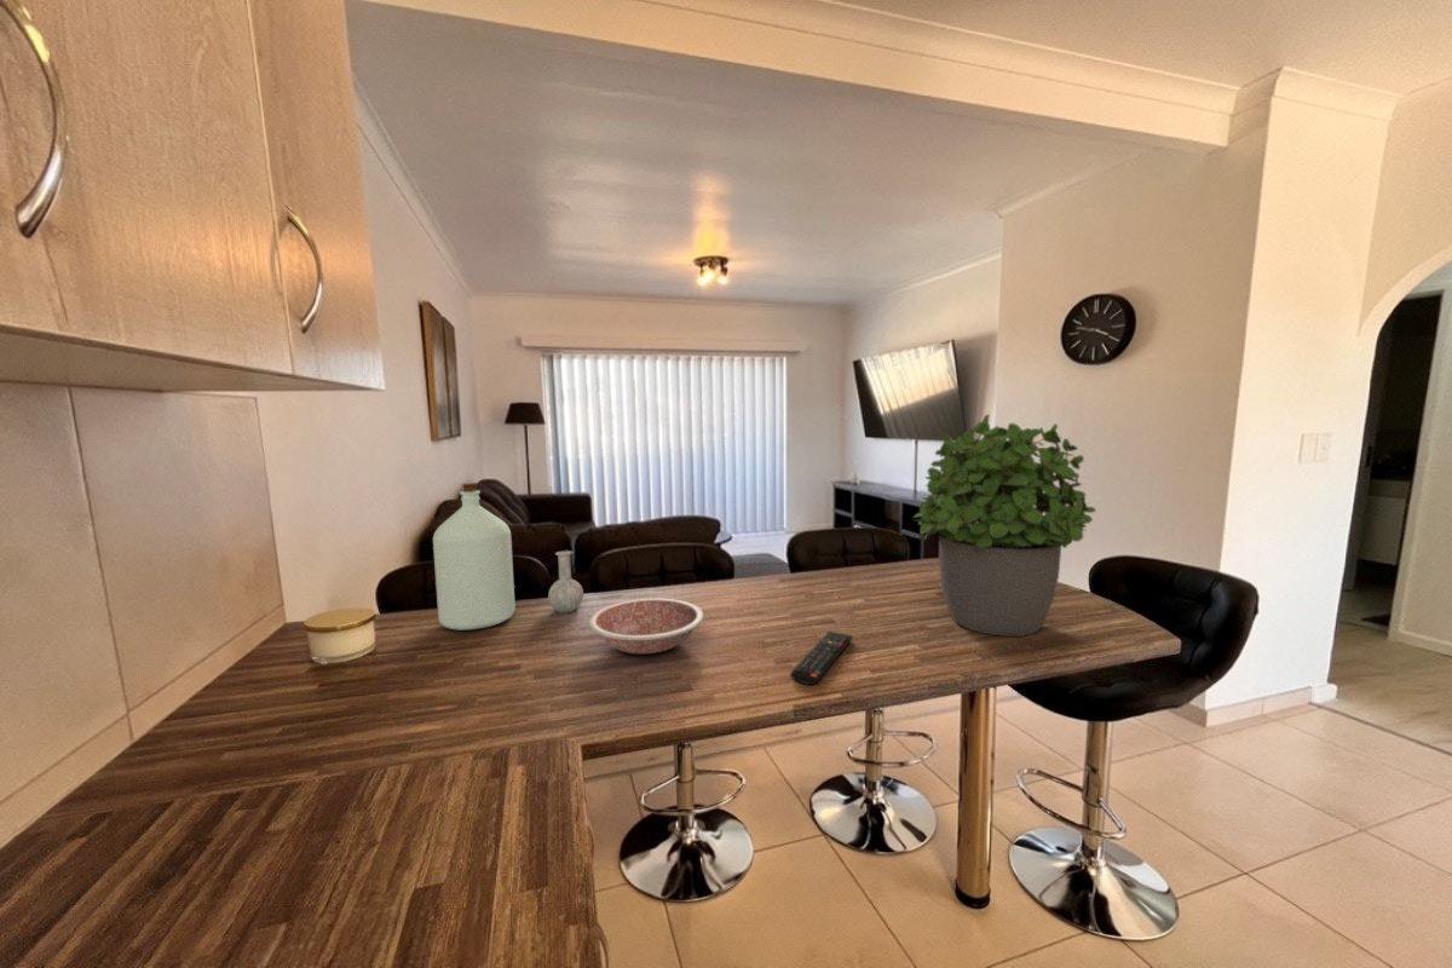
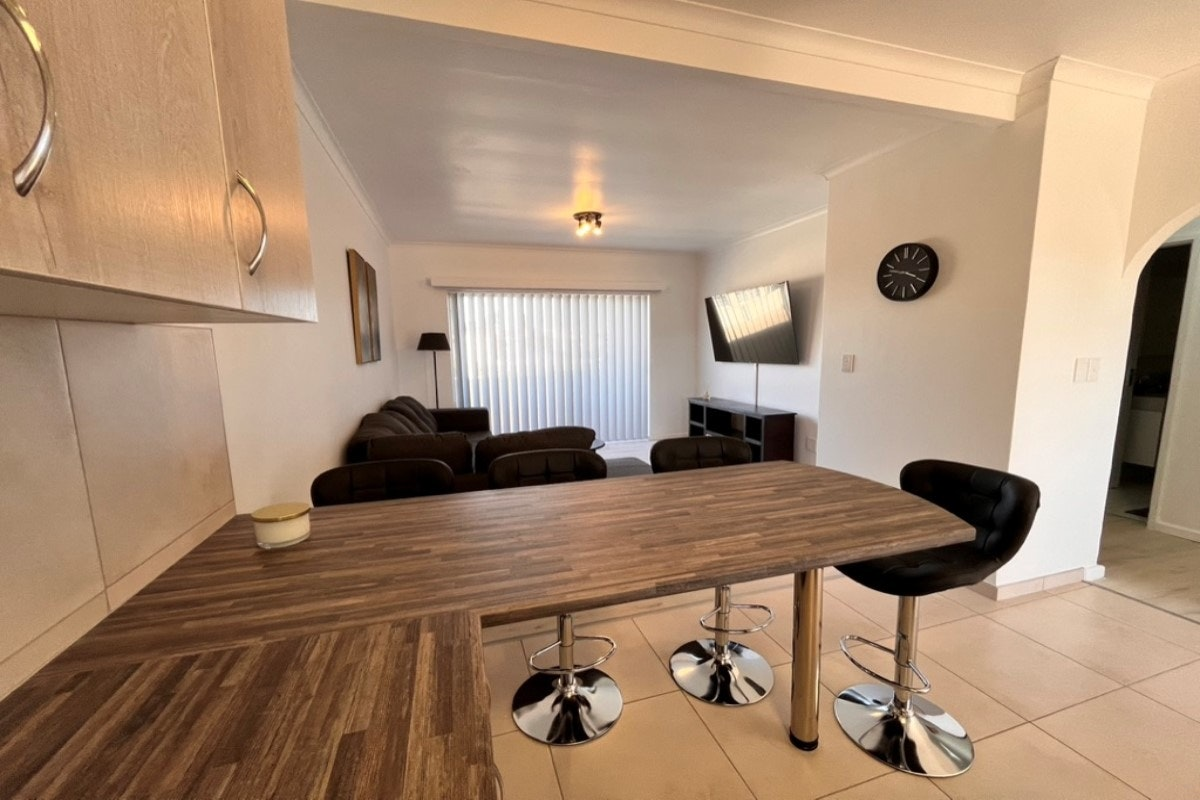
- bowl [587,598,705,655]
- remote control [789,630,853,686]
- potted plant [912,413,1097,638]
- bottle [432,482,584,632]
